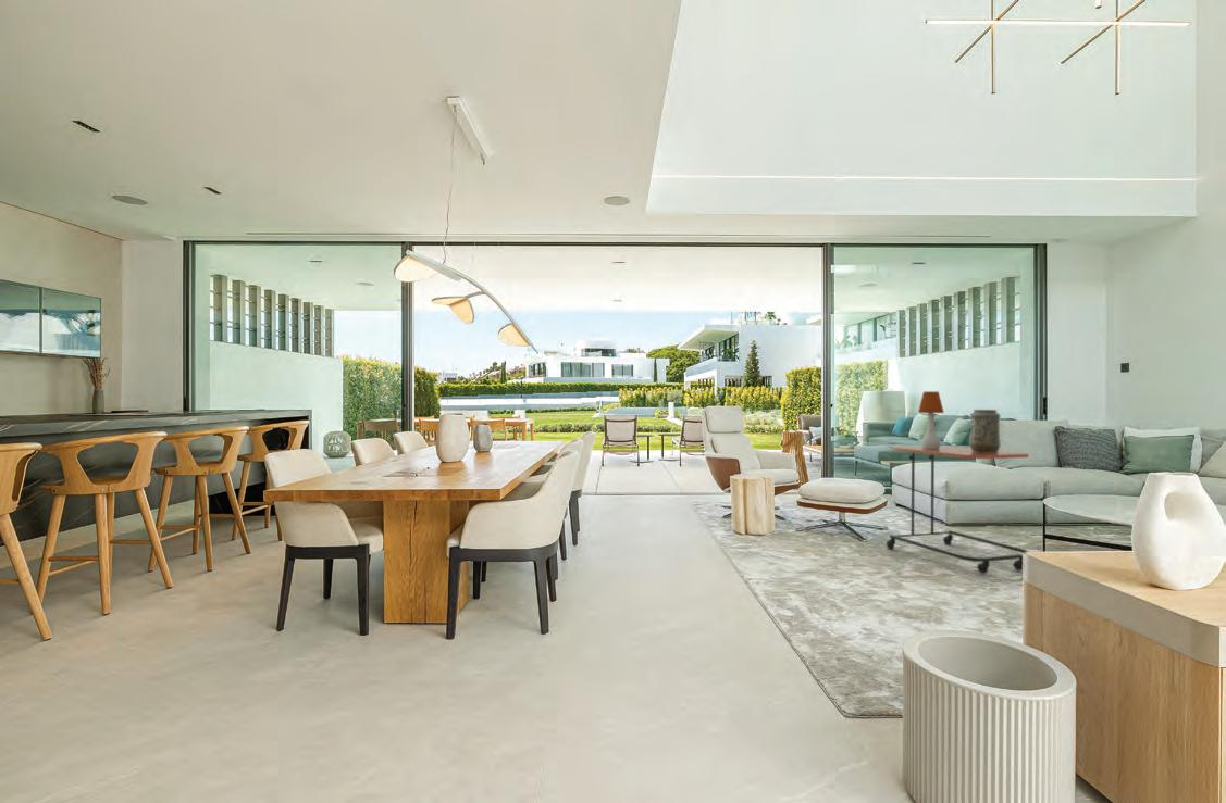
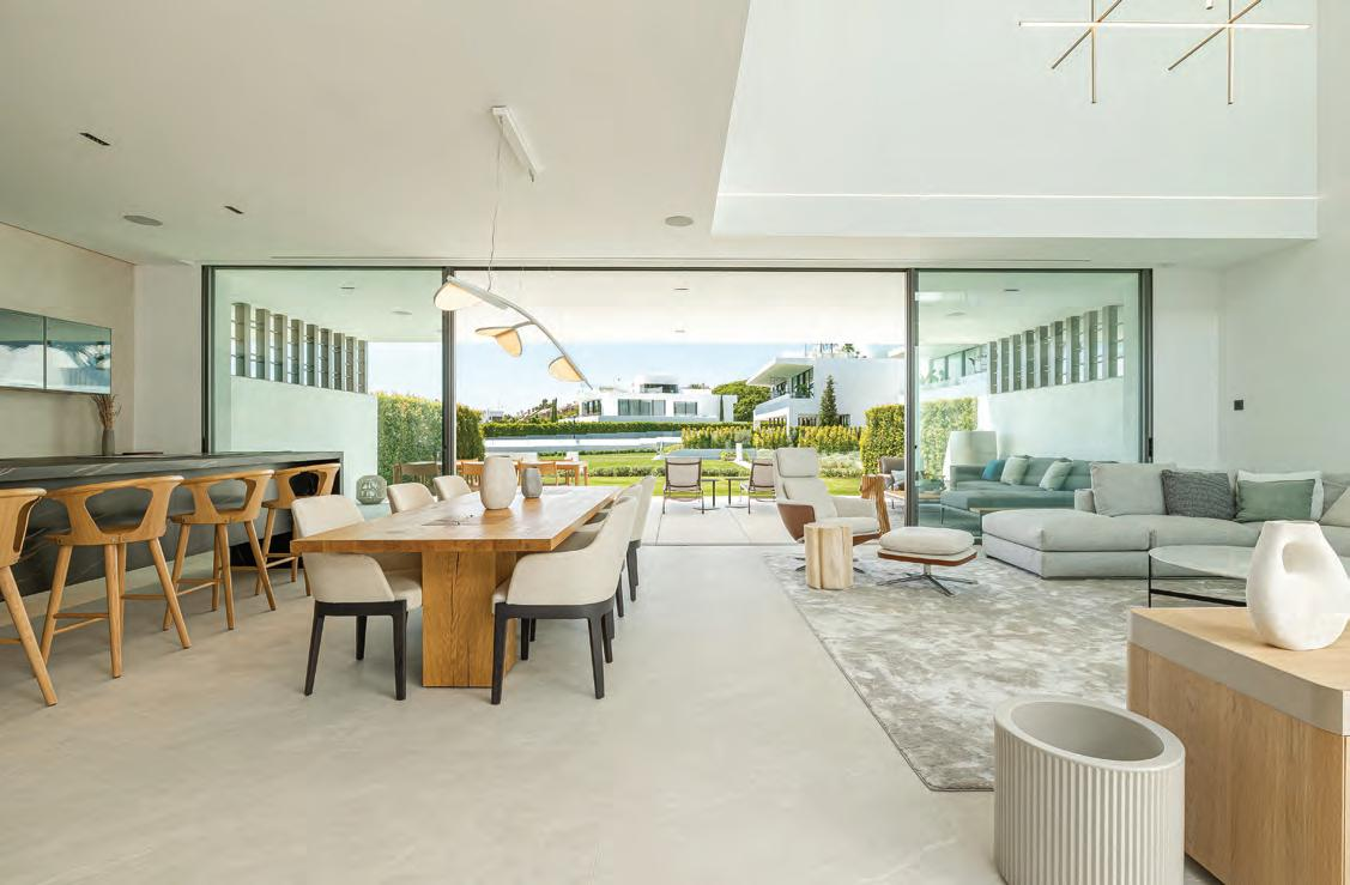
- decorative vase [968,409,1002,453]
- table lamp [917,390,945,450]
- side table [886,444,1030,575]
